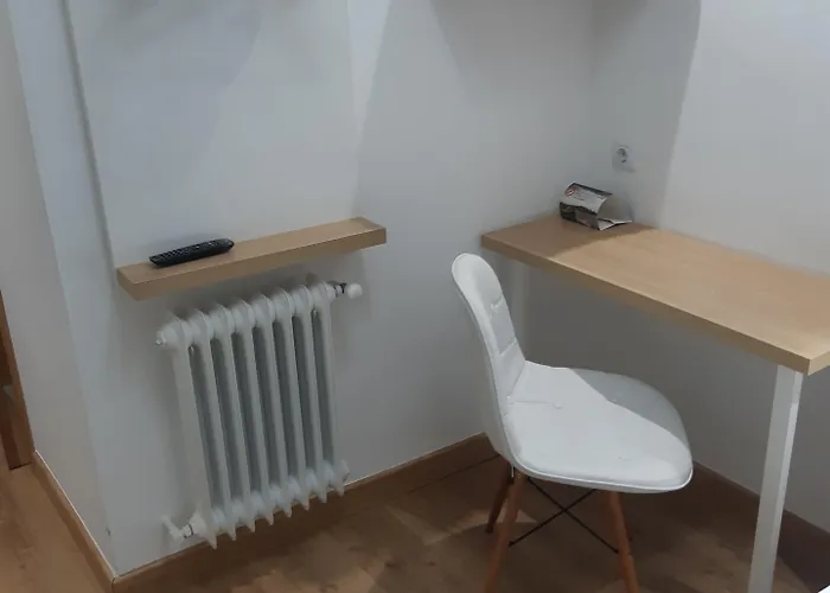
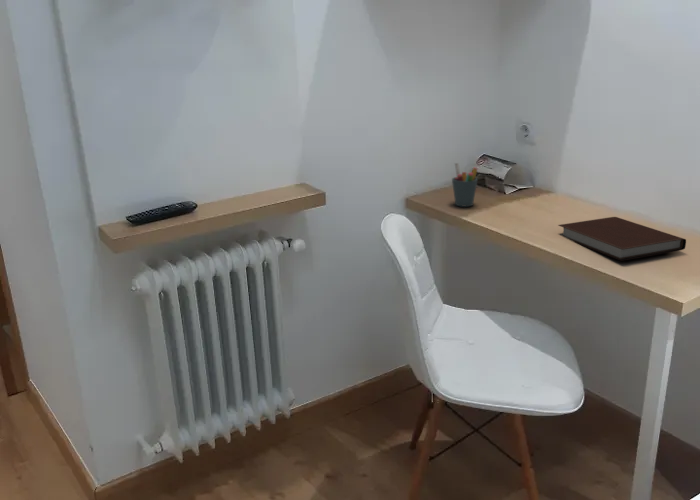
+ pen holder [451,162,479,208]
+ notebook [557,216,687,262]
